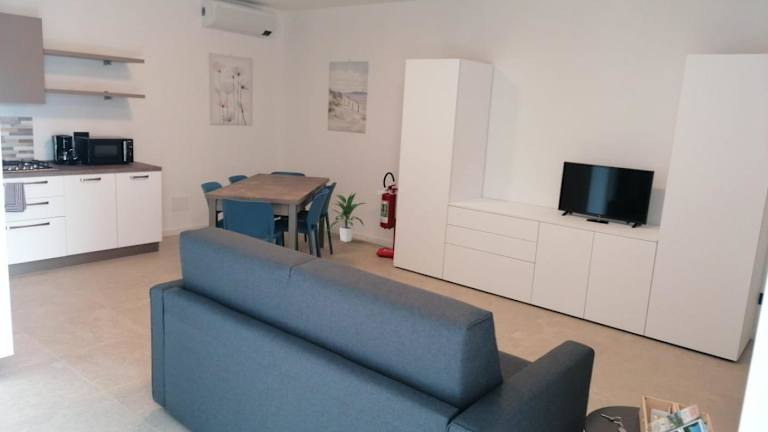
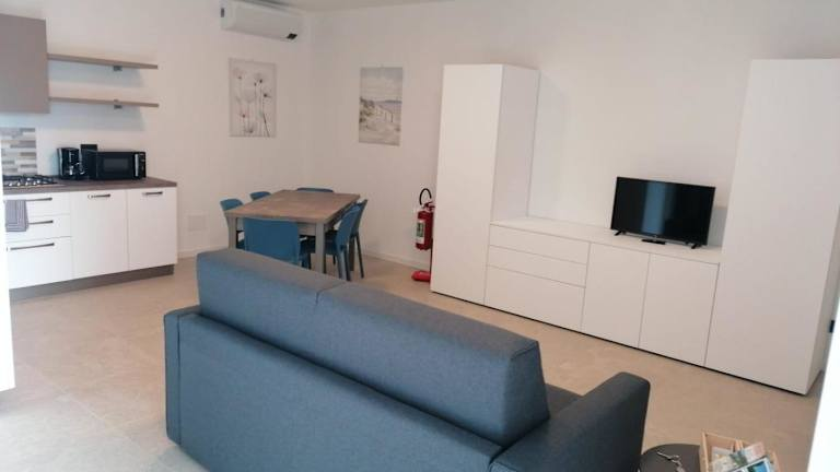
- indoor plant [328,192,366,243]
